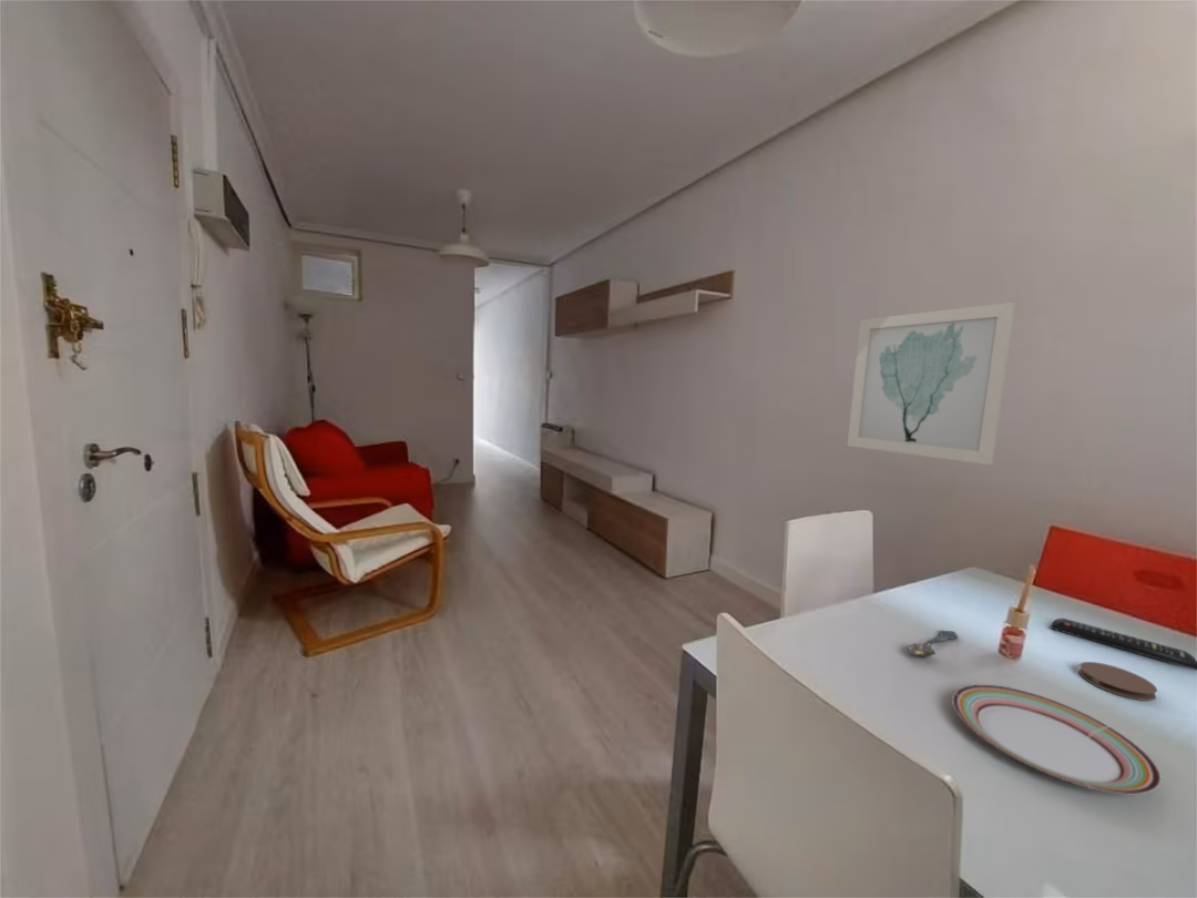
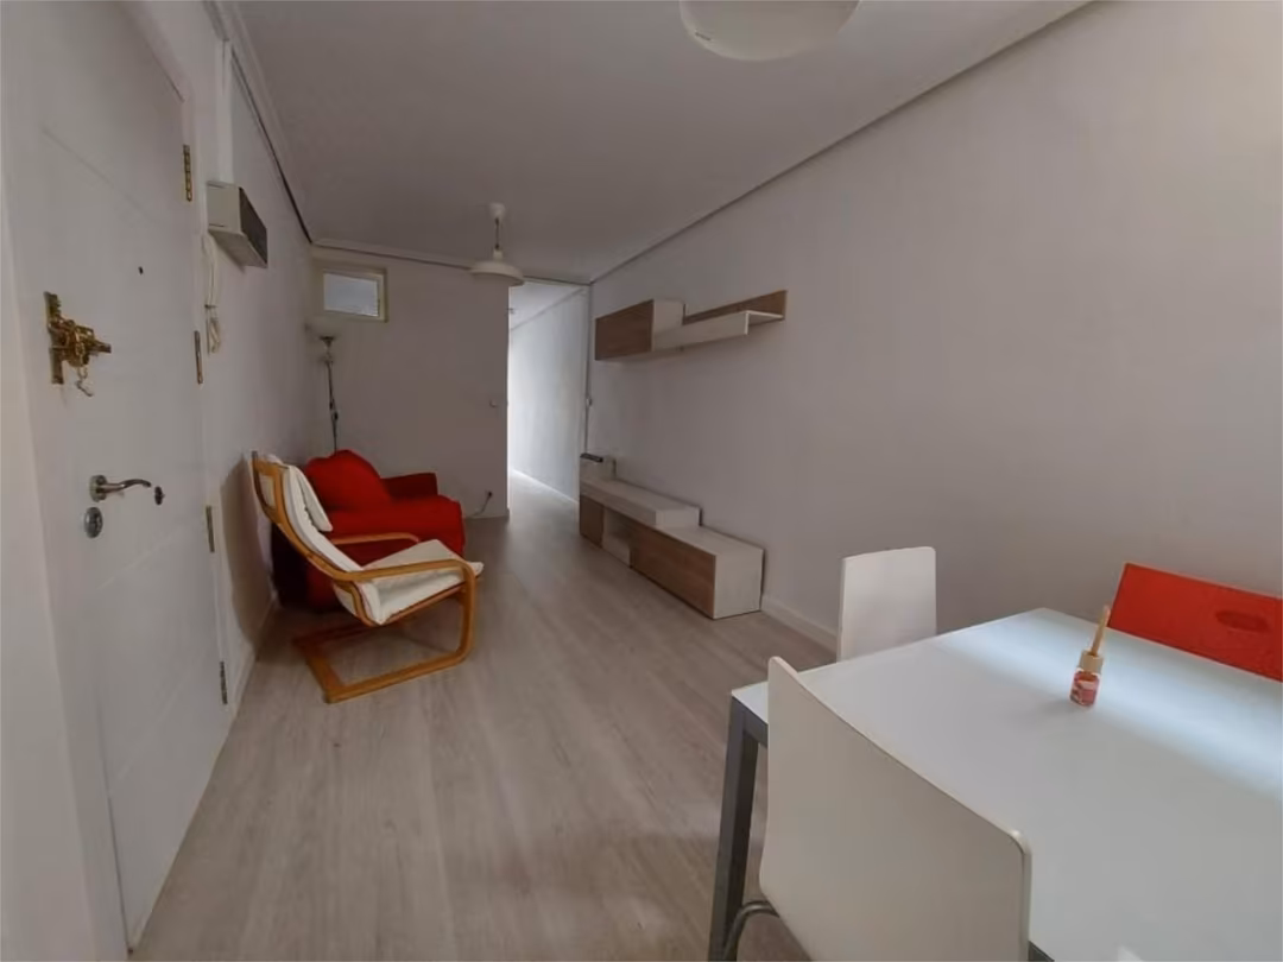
- plate [951,684,1163,795]
- coaster [1077,661,1158,702]
- spoon [907,630,960,659]
- wall art [847,302,1017,467]
- remote control [1050,618,1197,671]
